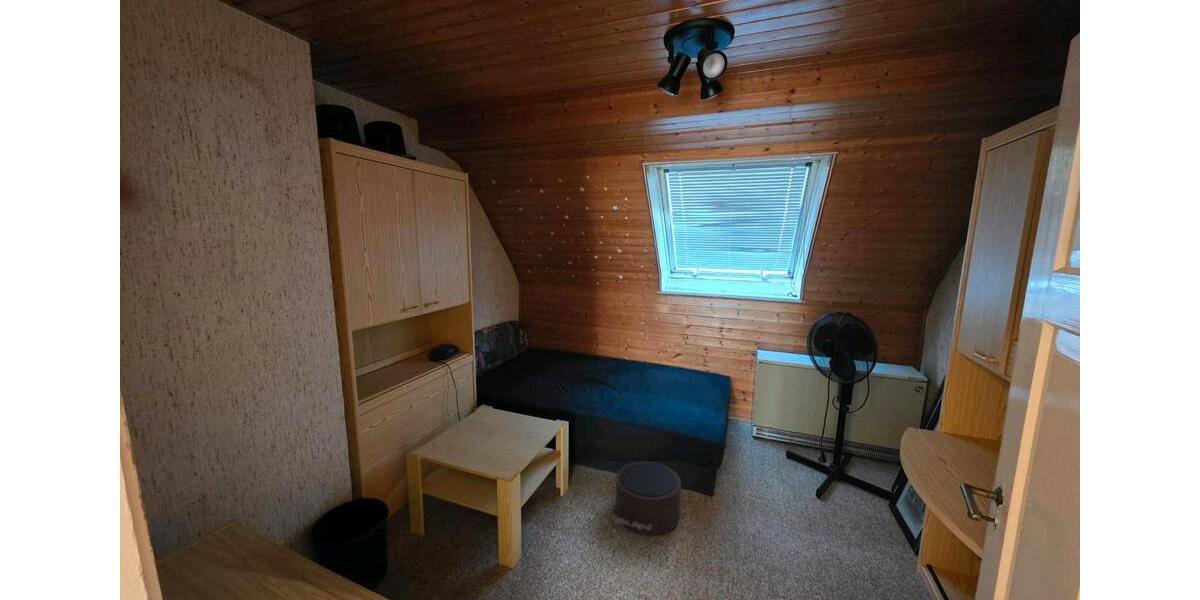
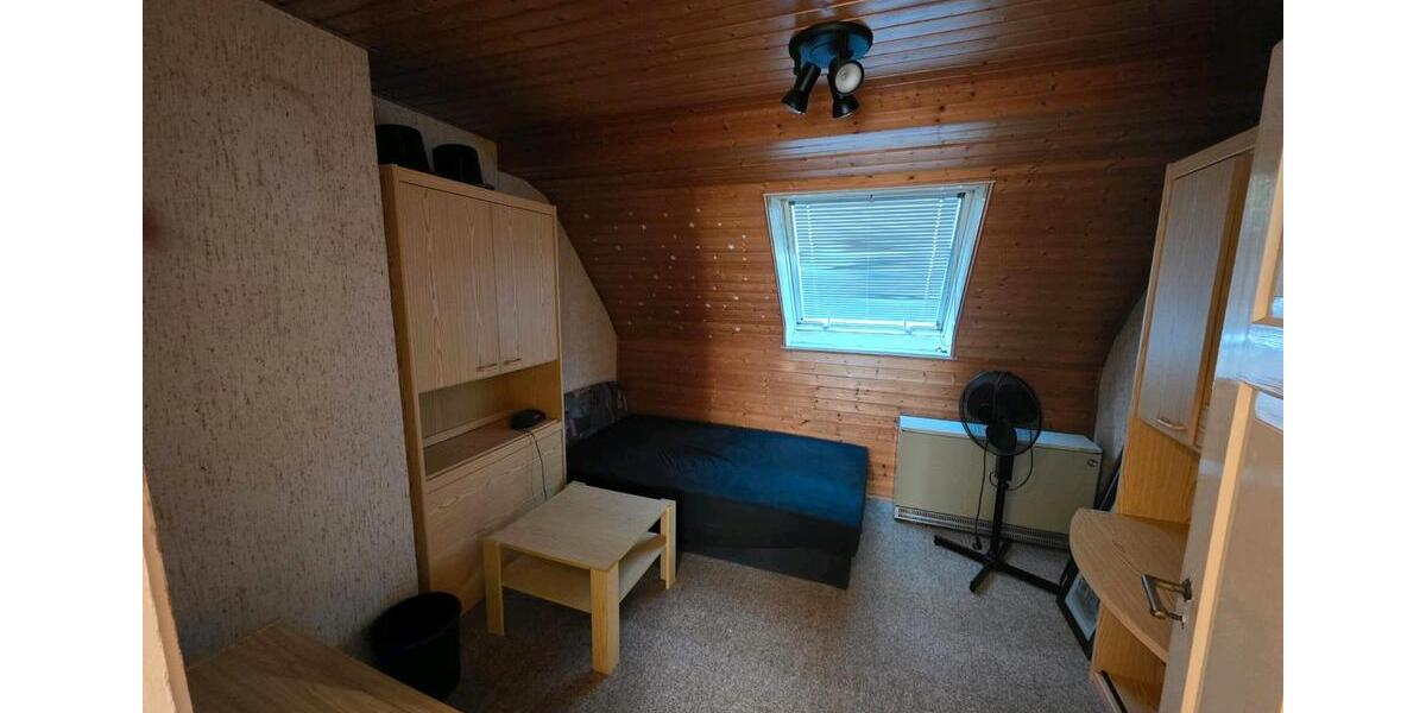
- pouf [609,461,682,536]
